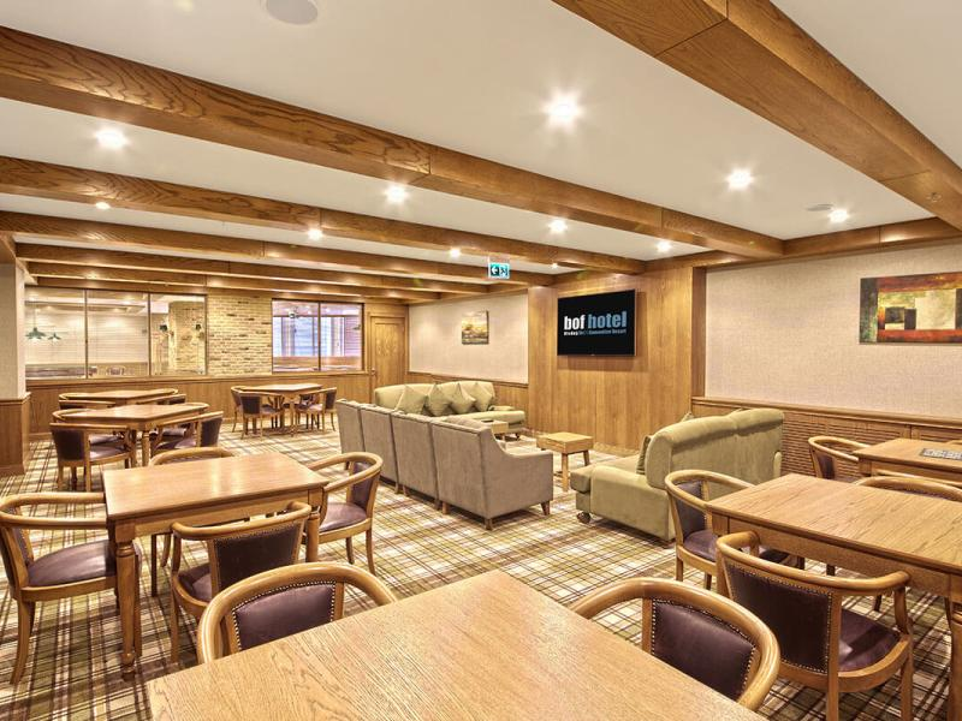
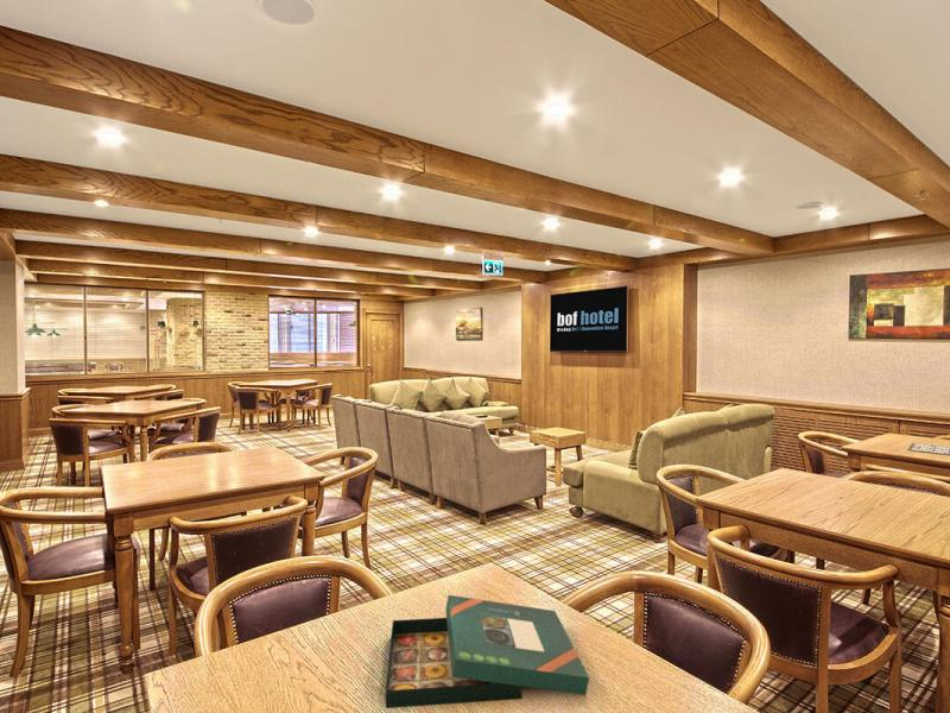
+ board game [385,594,590,709]
